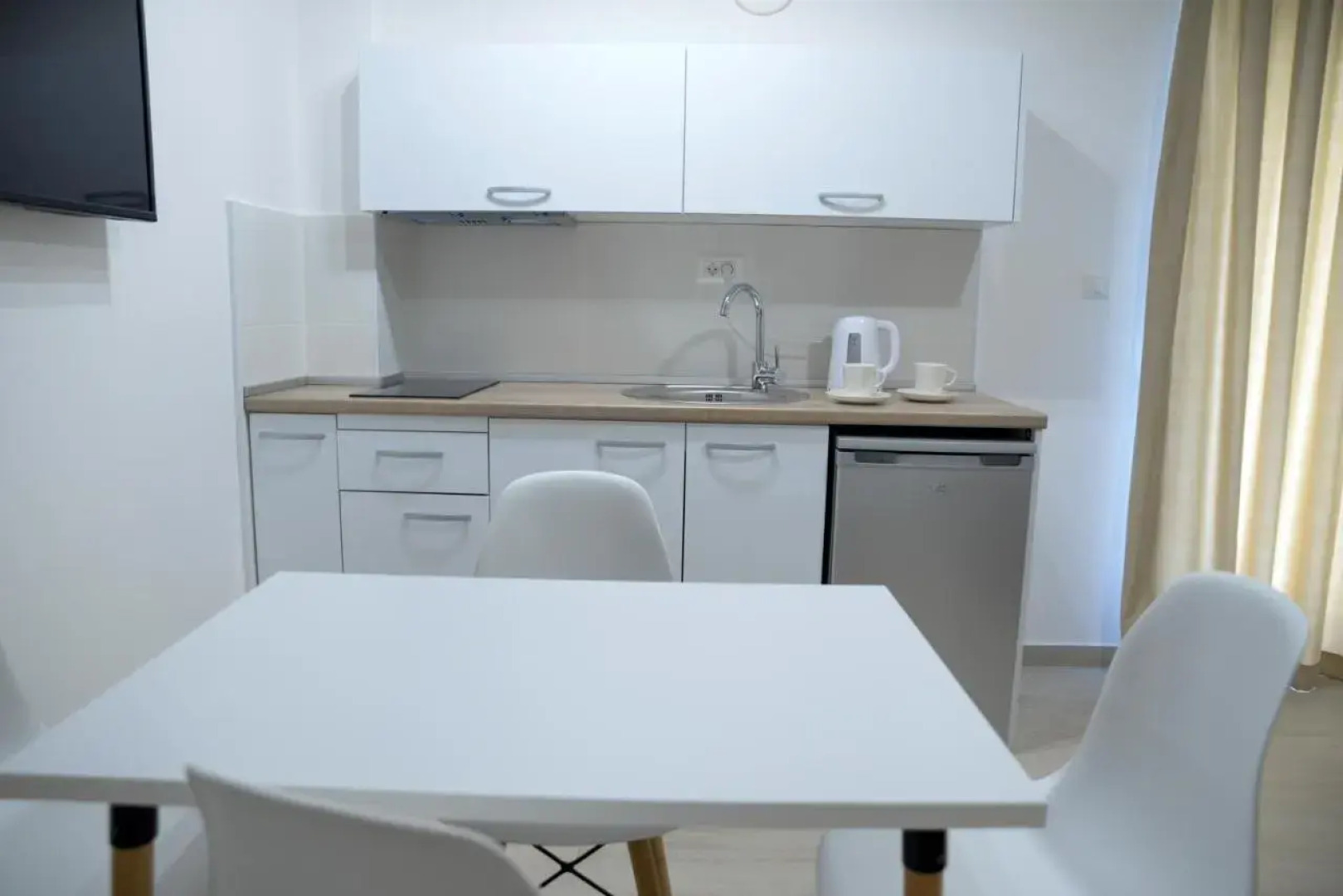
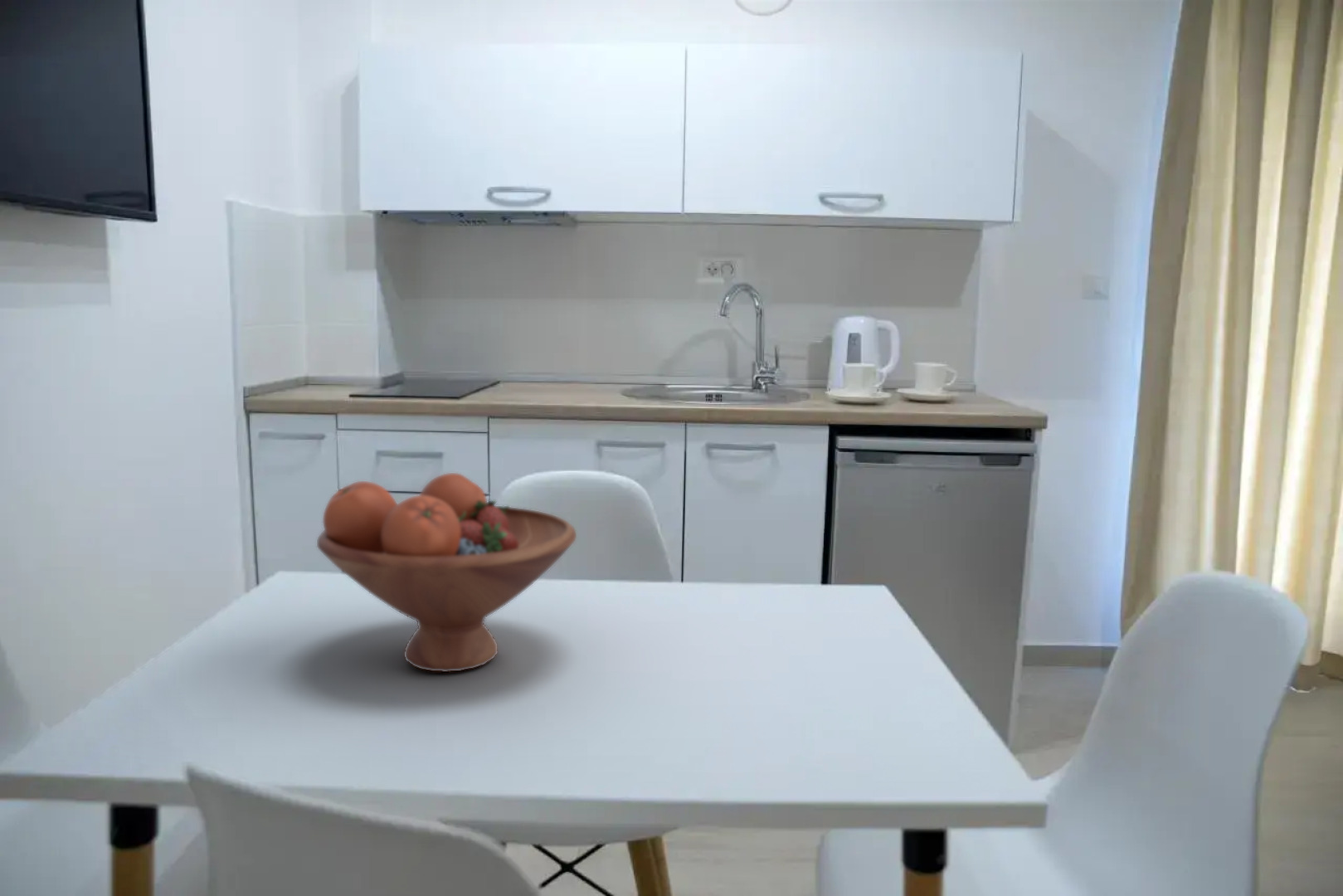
+ fruit bowl [316,472,577,673]
